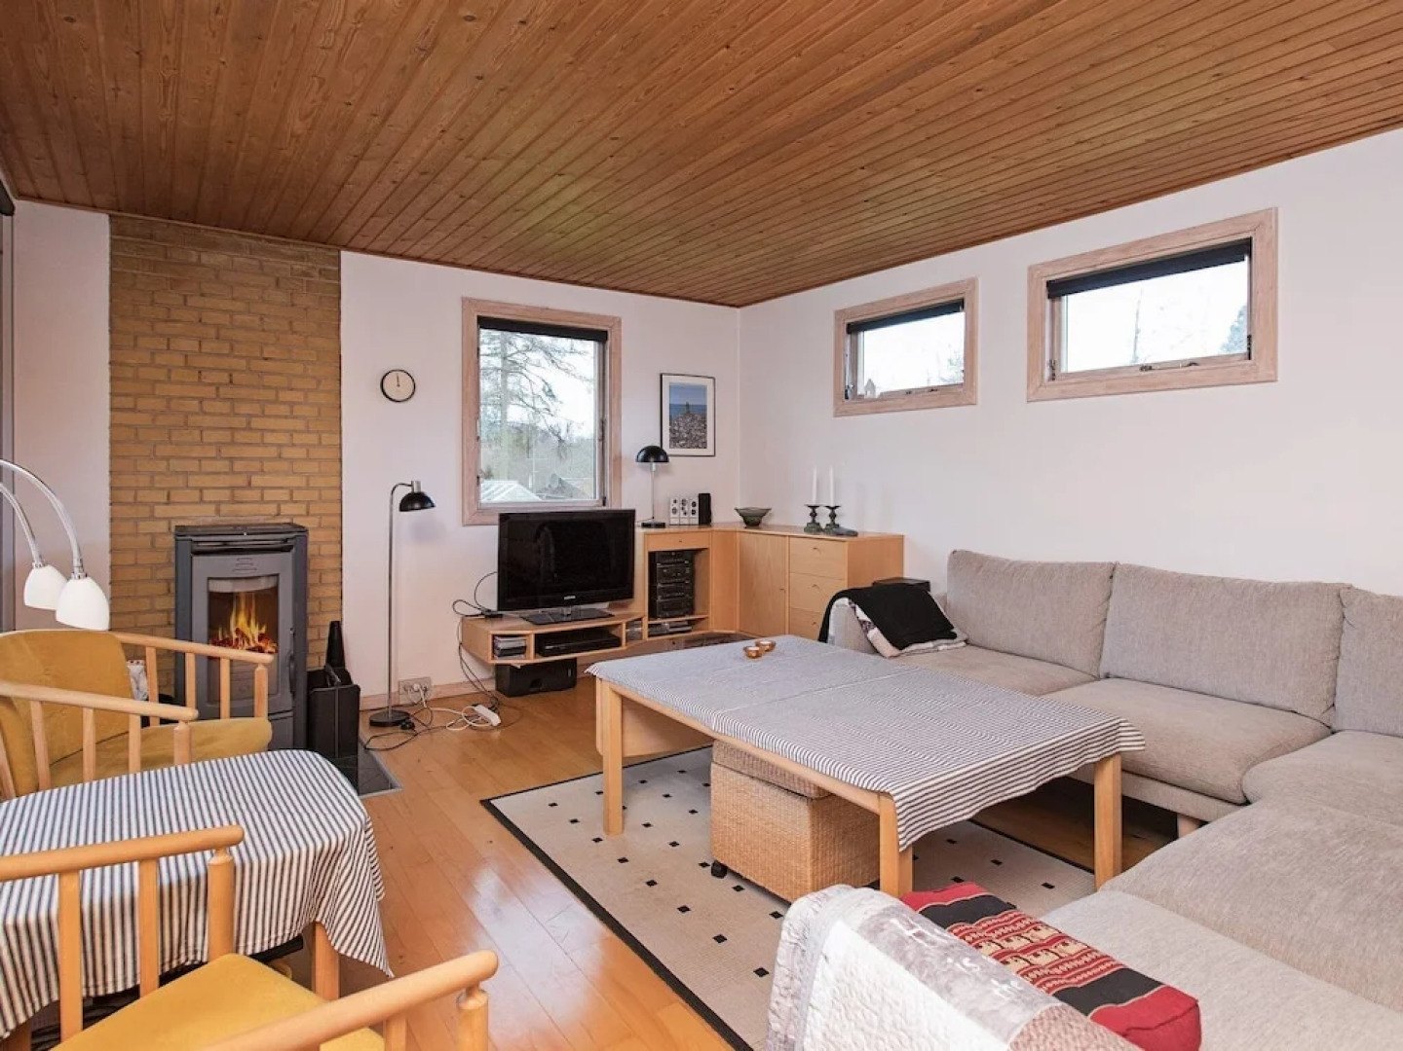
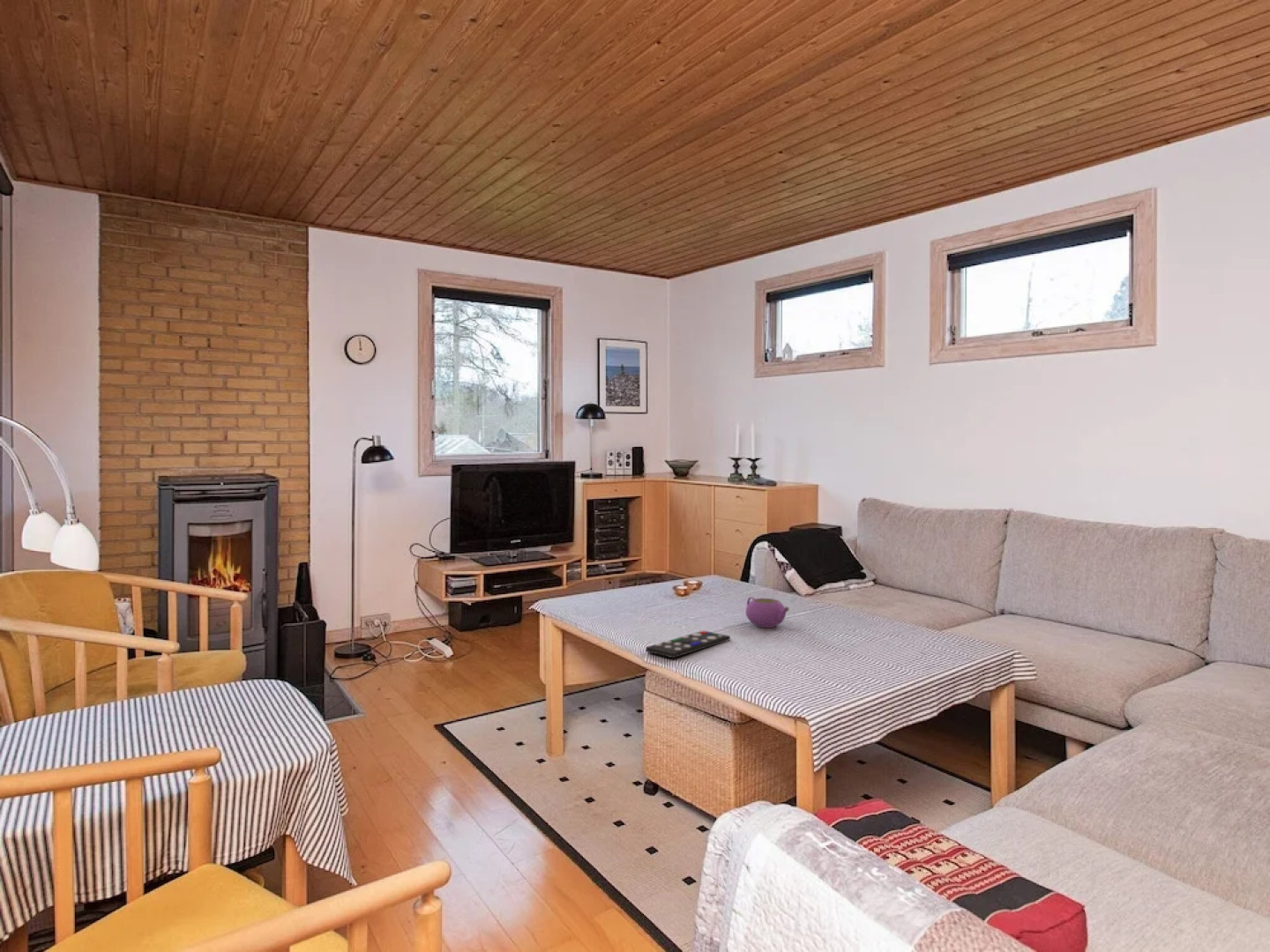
+ remote control [645,629,731,658]
+ teapot [744,596,790,628]
